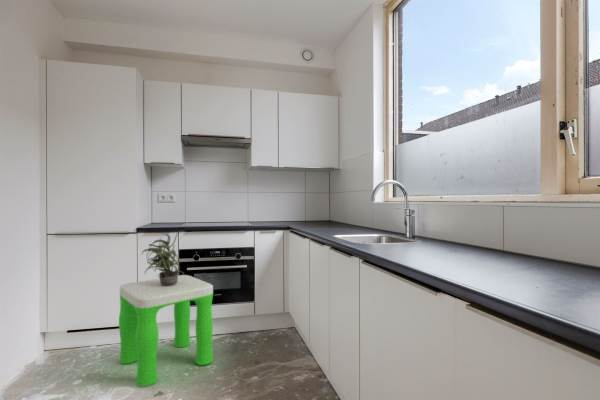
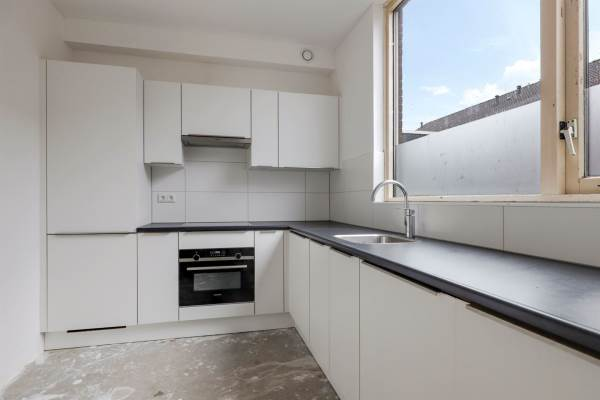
- potted plant [141,230,187,285]
- stool [118,274,214,388]
